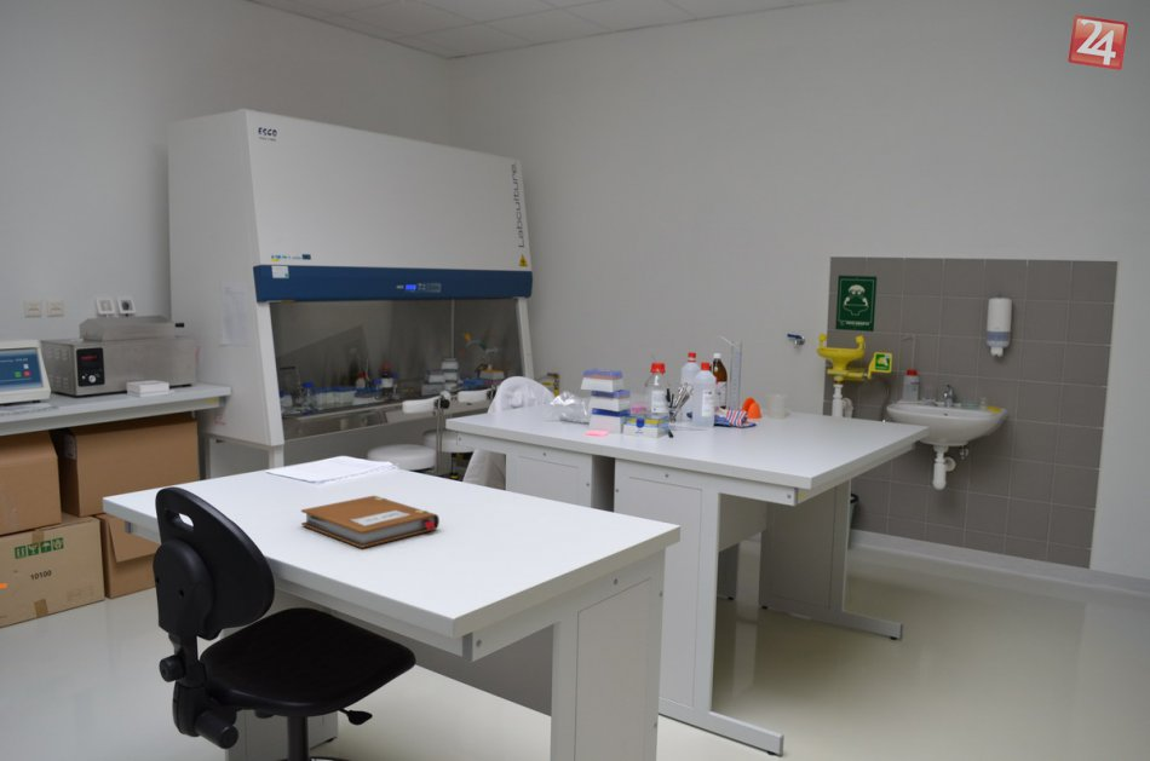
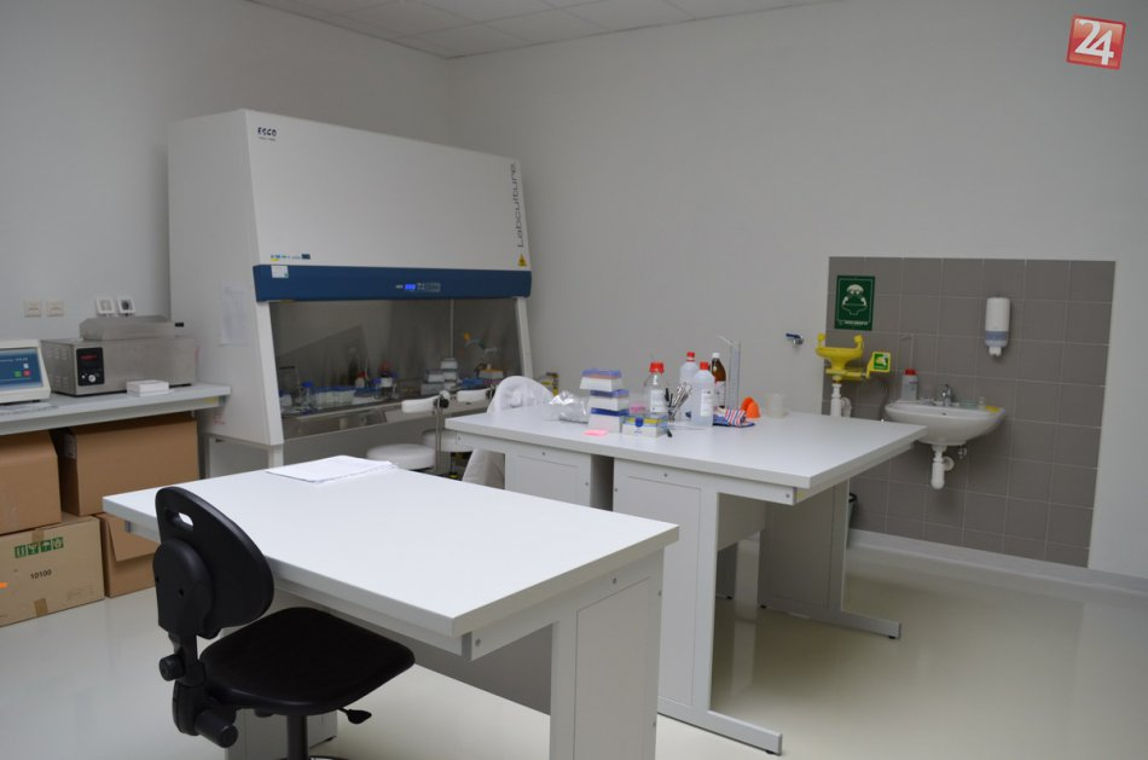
- notebook [300,495,441,549]
